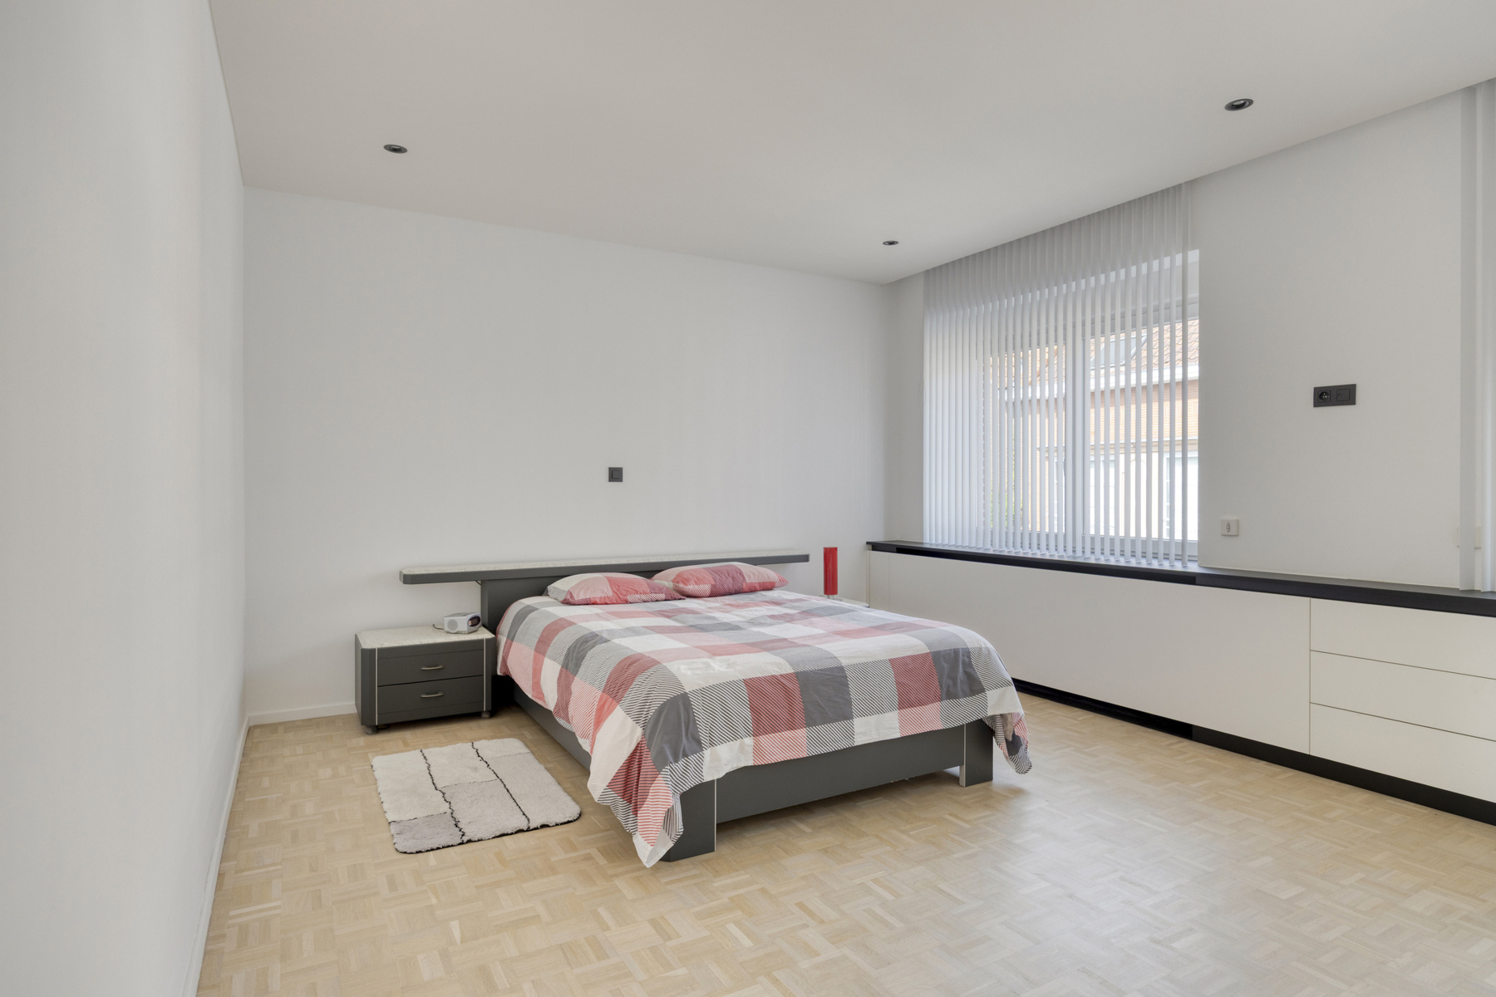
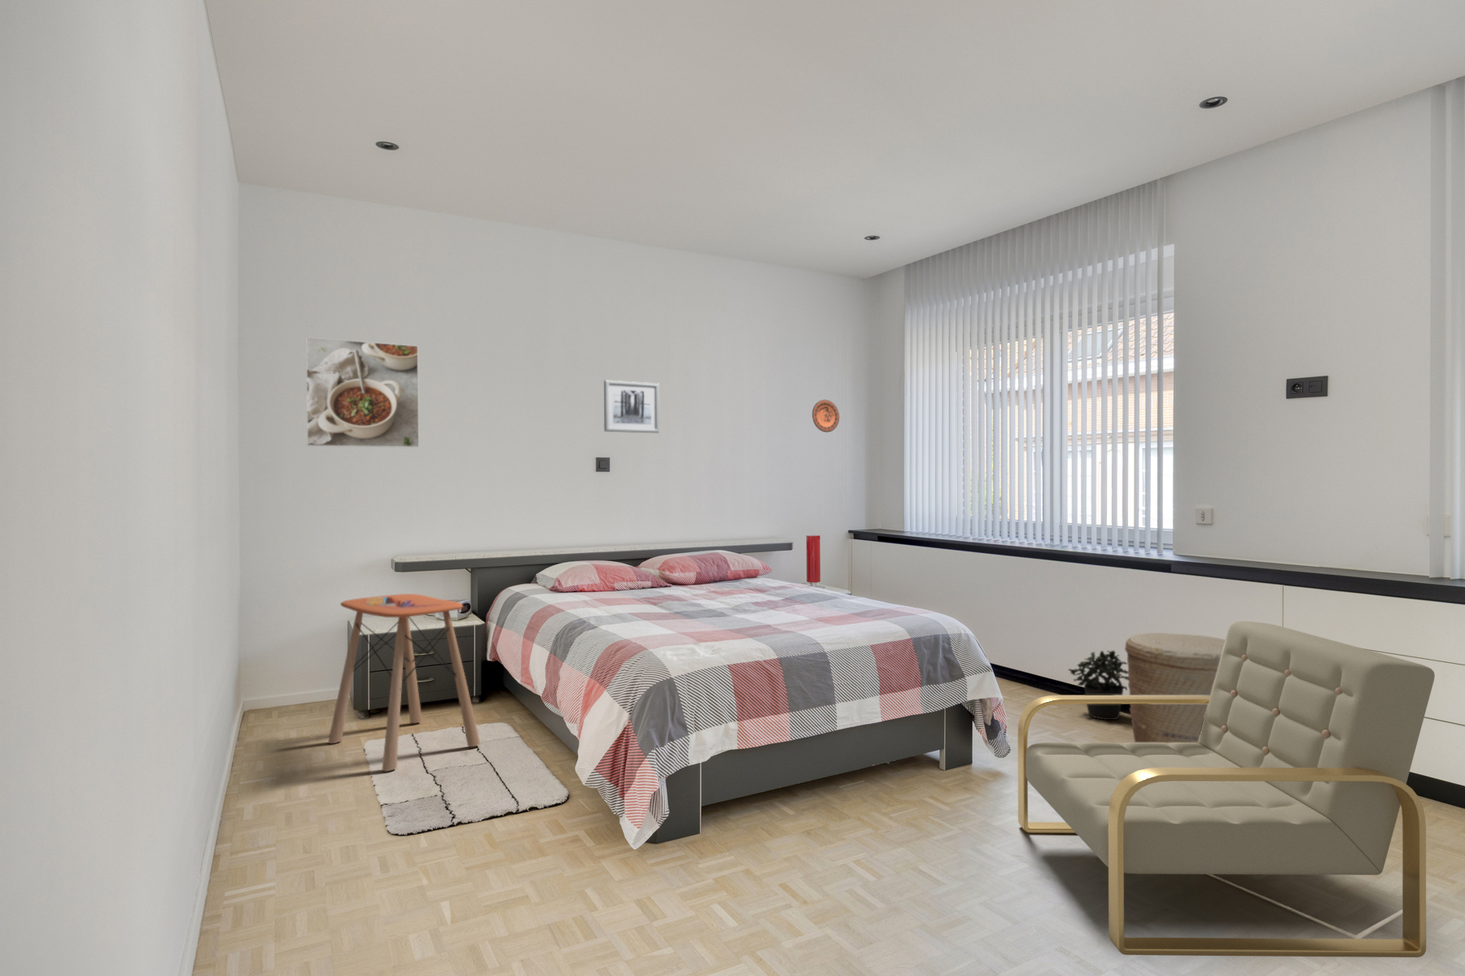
+ armchair [1017,621,1436,959]
+ wall art [603,379,661,434]
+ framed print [305,335,420,449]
+ potted plant [1068,649,1129,721]
+ side table [327,593,481,772]
+ decorative plate [811,400,840,432]
+ basket [1124,632,1225,743]
